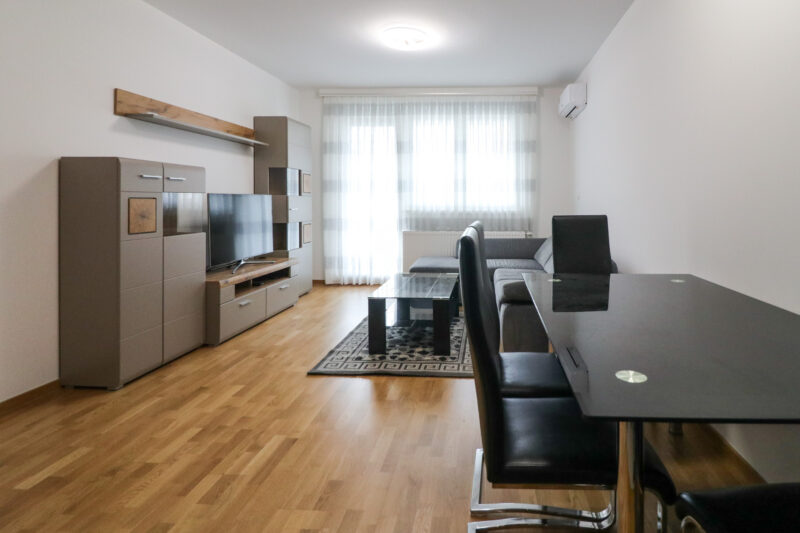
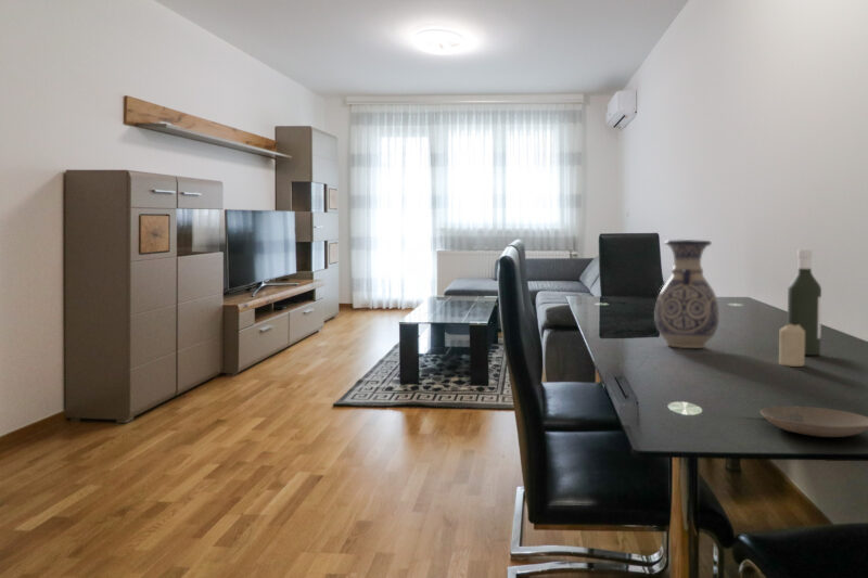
+ bottle [787,248,822,356]
+ candle [778,324,805,368]
+ vase [653,239,720,349]
+ plate [758,406,868,438]
